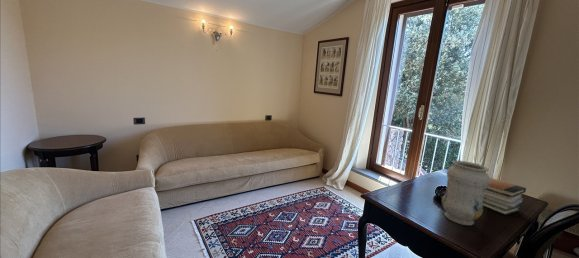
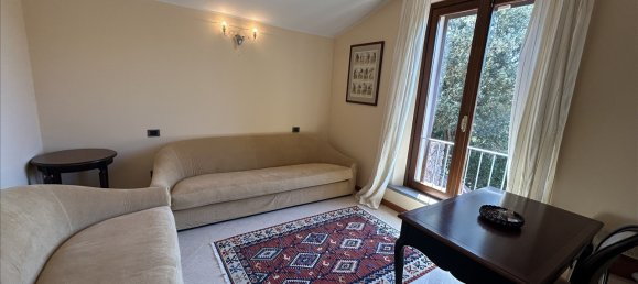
- vase [441,160,491,226]
- book stack [482,177,527,216]
